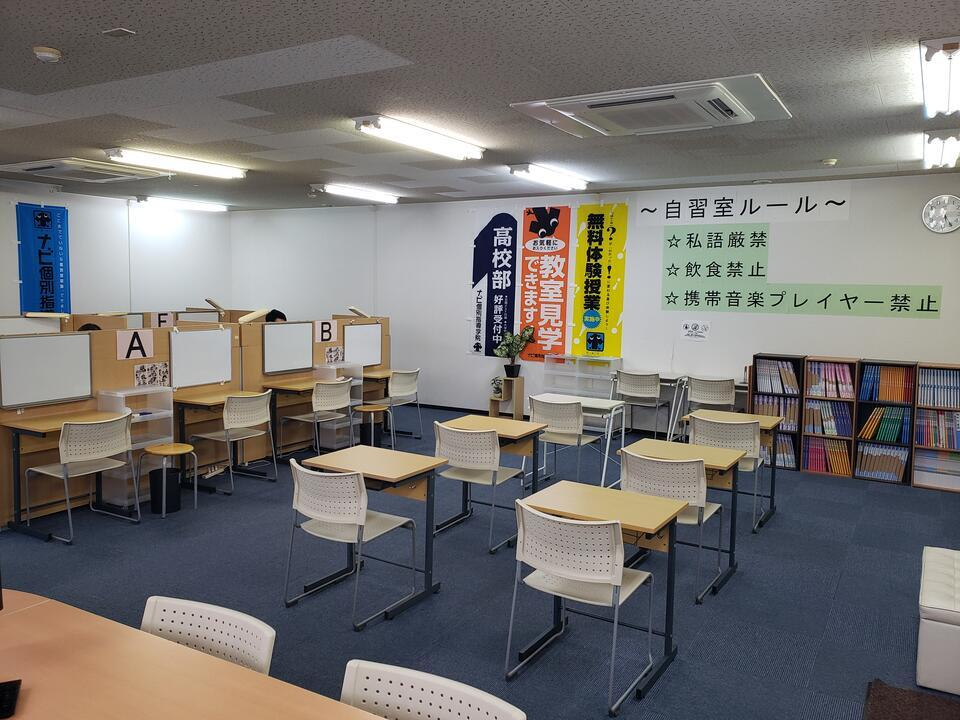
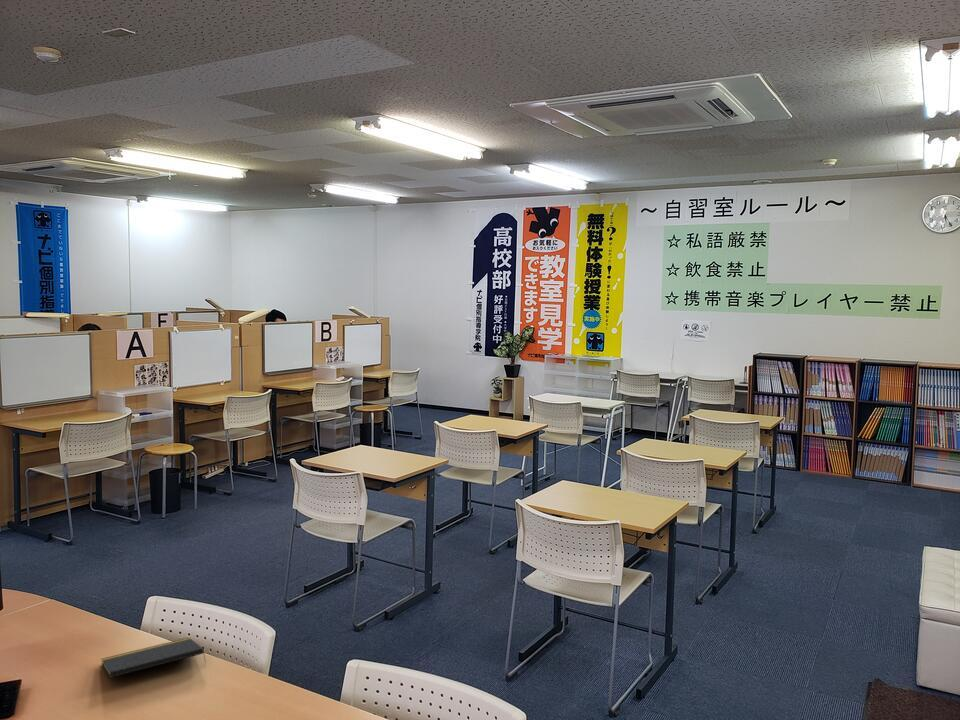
+ notepad [100,636,207,679]
